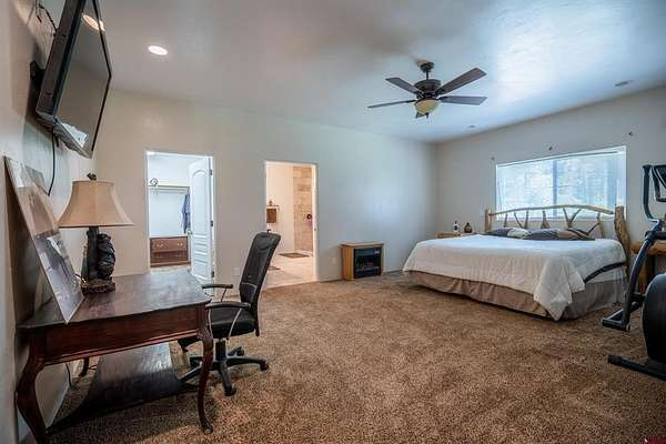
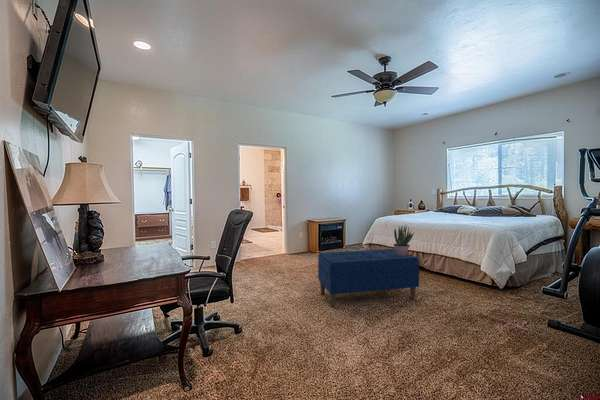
+ potted plant [393,224,415,256]
+ bench [317,248,420,309]
